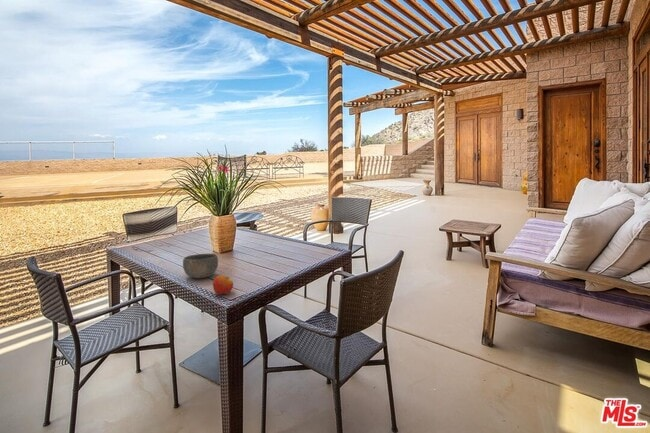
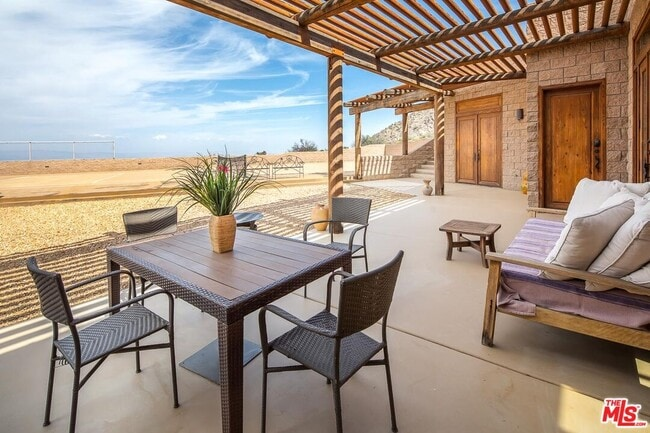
- bowl [182,253,219,279]
- apple [212,274,234,296]
